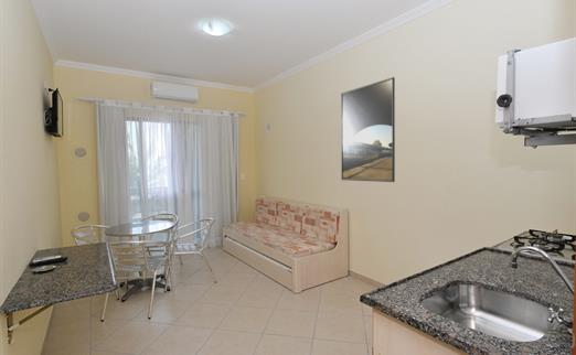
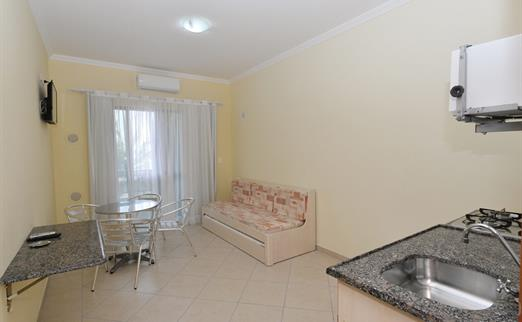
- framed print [340,76,396,183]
